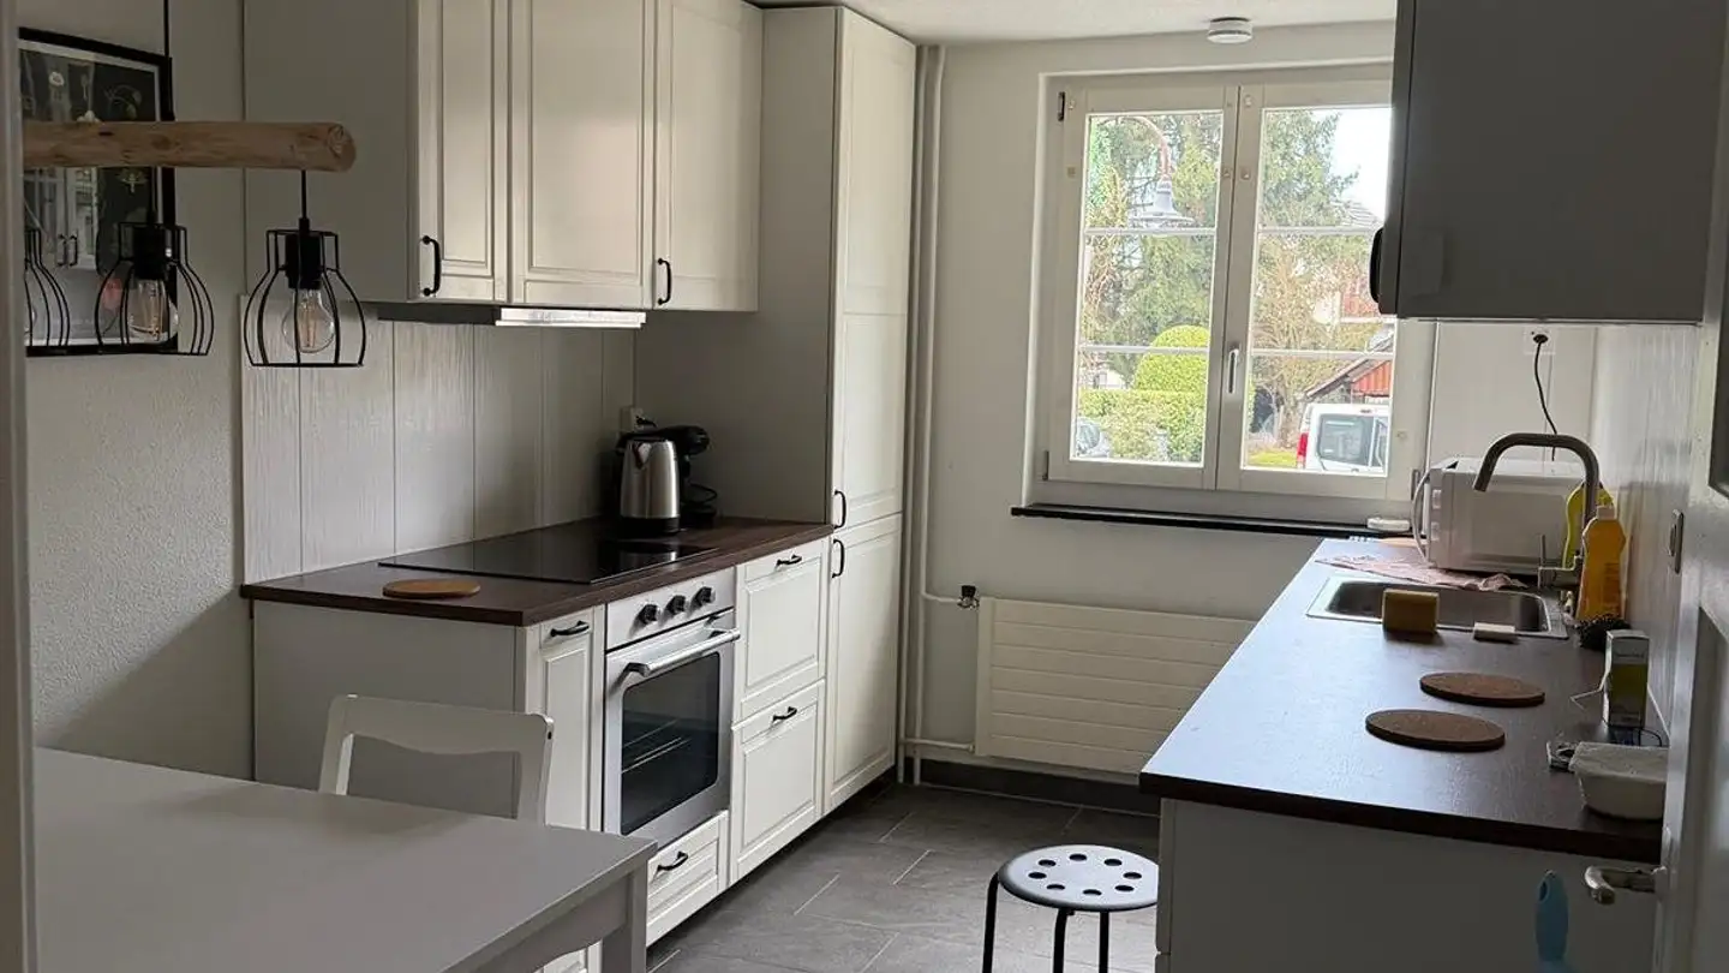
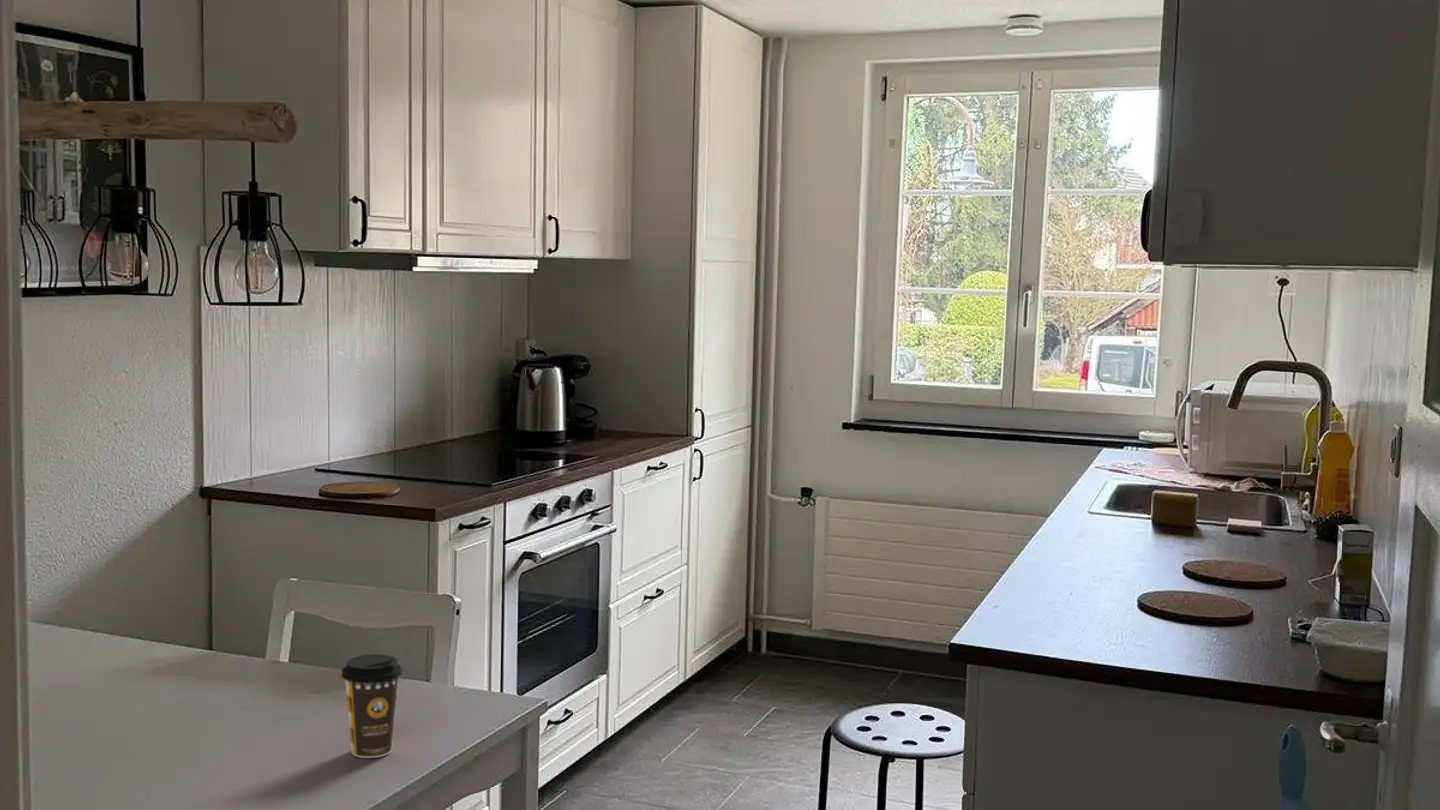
+ coffee cup [340,653,404,759]
